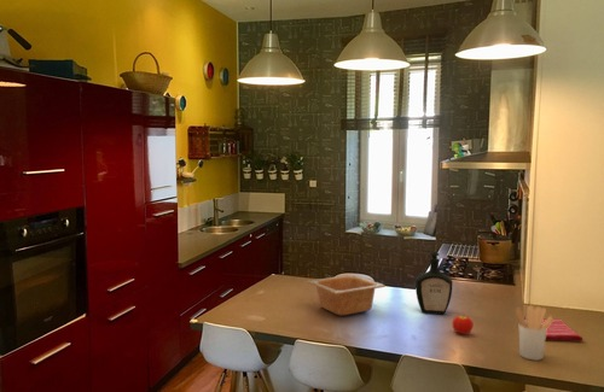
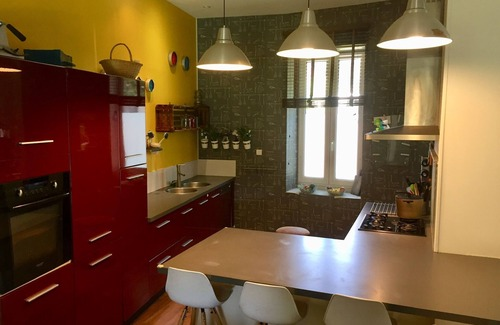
- utensil holder [515,304,554,362]
- fruit [451,314,475,335]
- serving bowl [306,274,387,316]
- dish towel [523,316,583,343]
- bottle [414,251,454,316]
